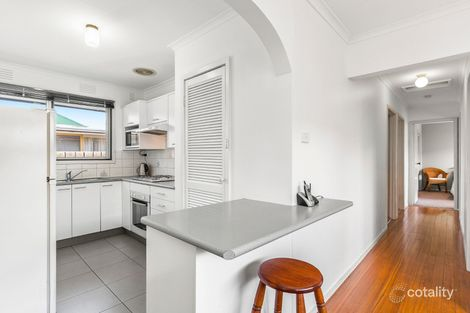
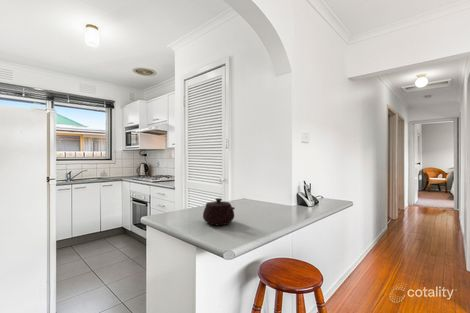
+ teapot [202,197,236,226]
